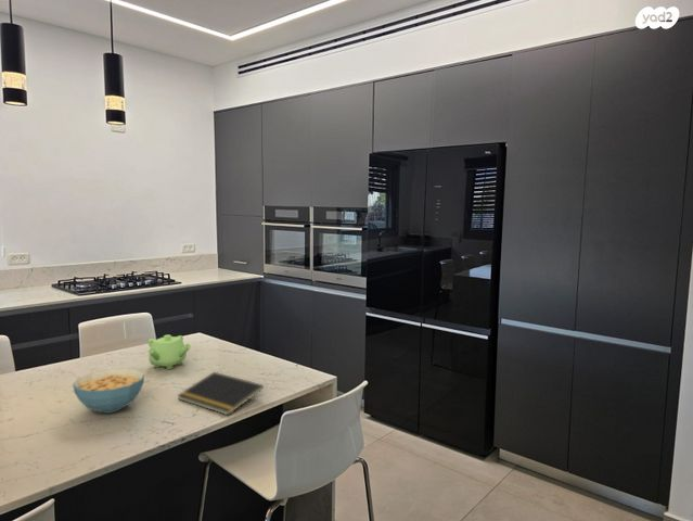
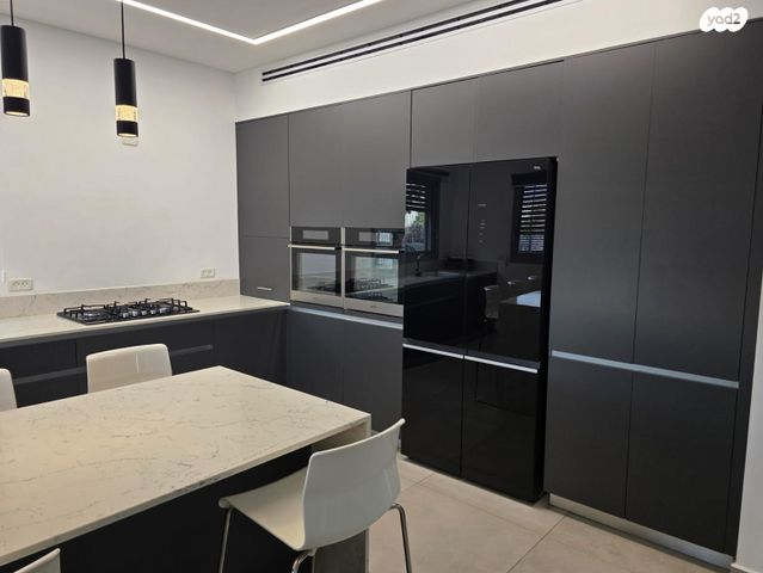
- teapot [146,334,192,370]
- cereal bowl [72,367,145,415]
- notepad [176,371,265,417]
